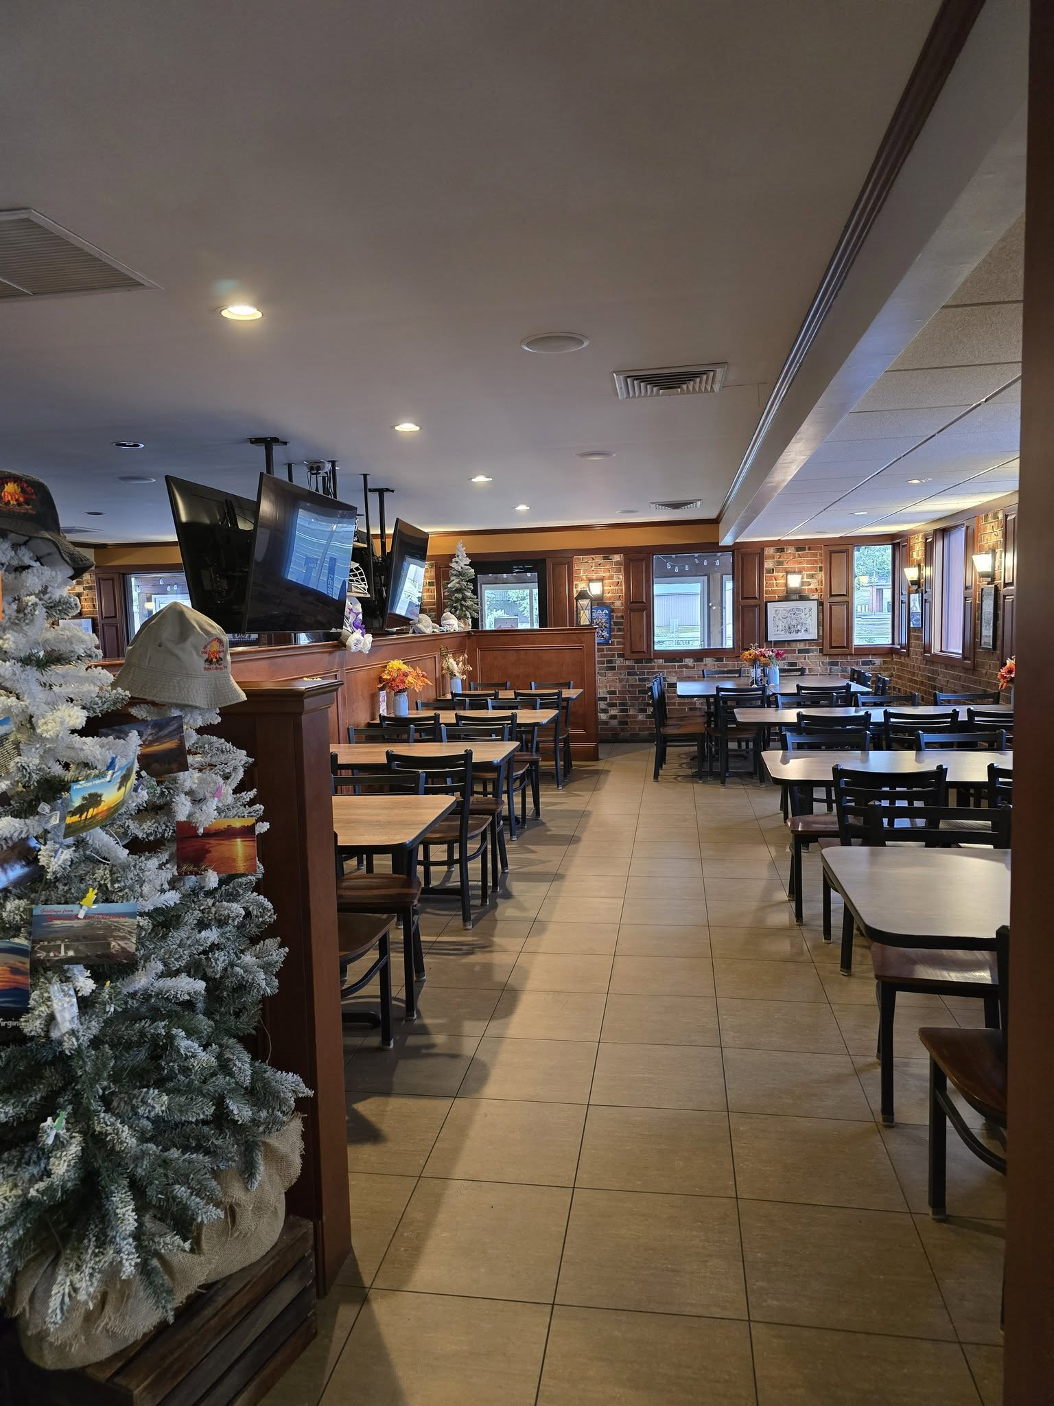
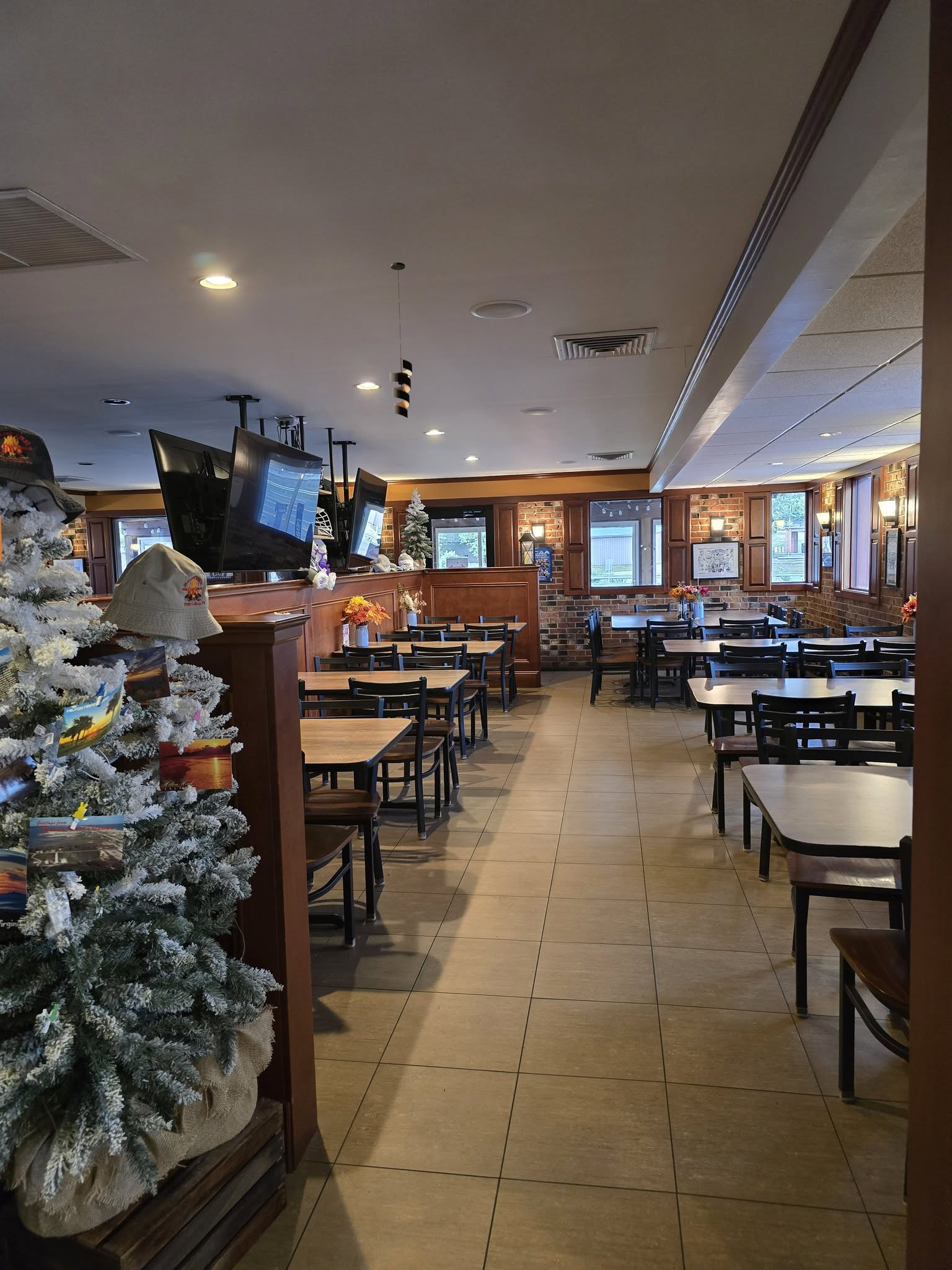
+ pendant light [389,262,413,419]
